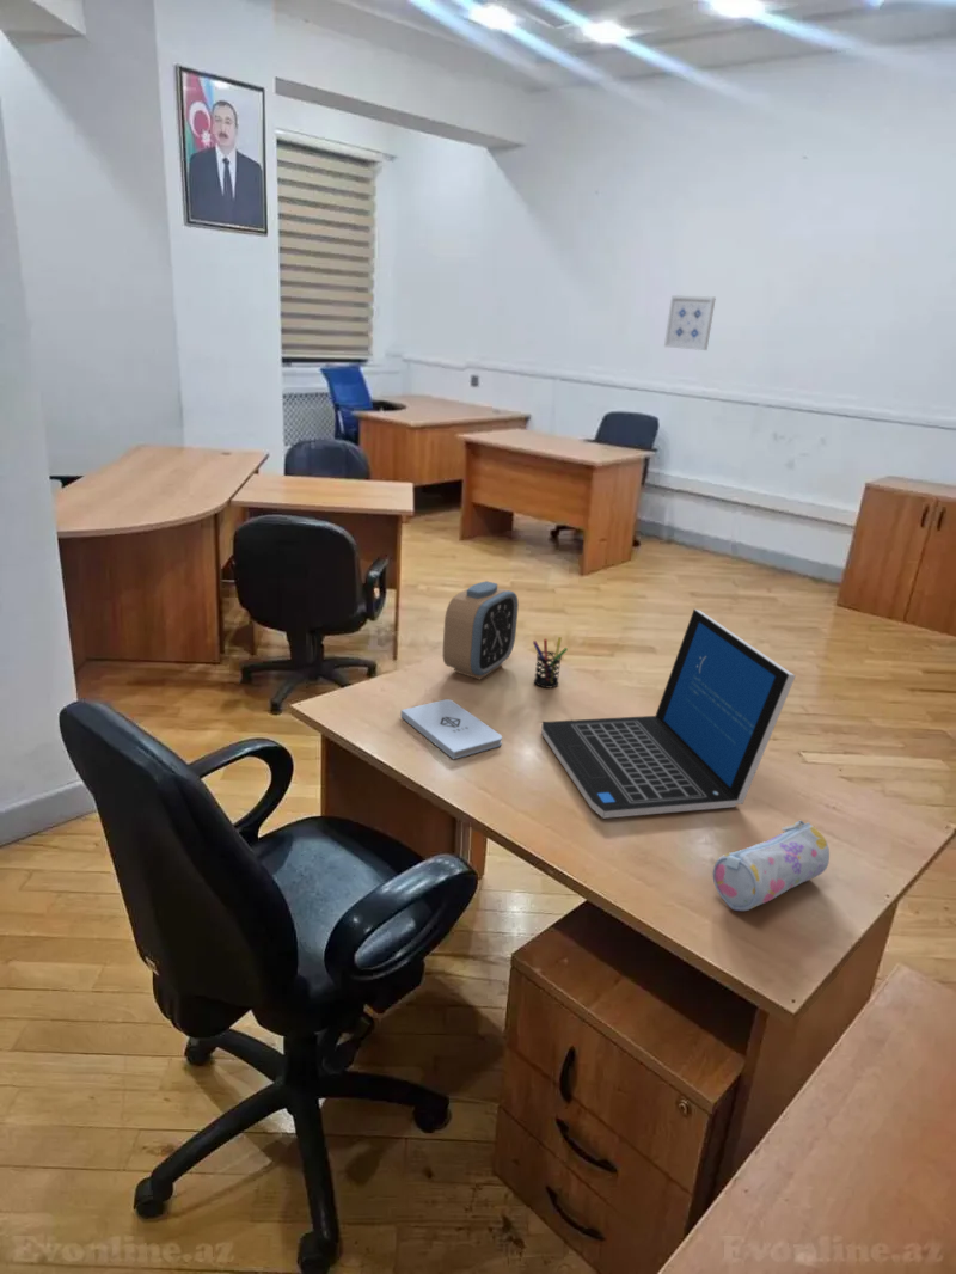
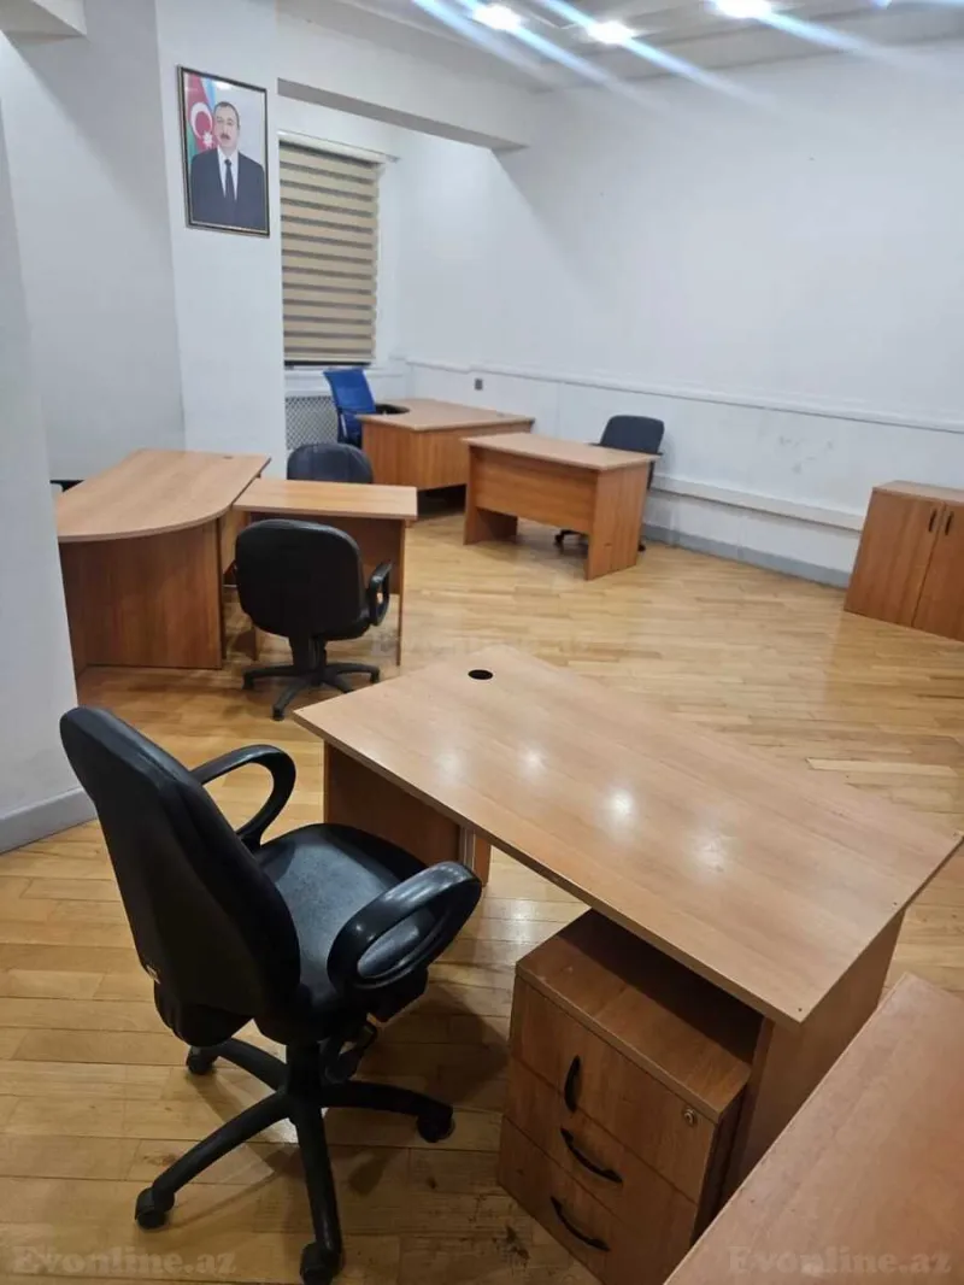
- wall art [663,294,717,351]
- pen holder [532,636,569,690]
- laptop [540,608,797,820]
- alarm clock [442,580,520,680]
- notepad [399,698,503,760]
- pencil case [712,820,831,912]
